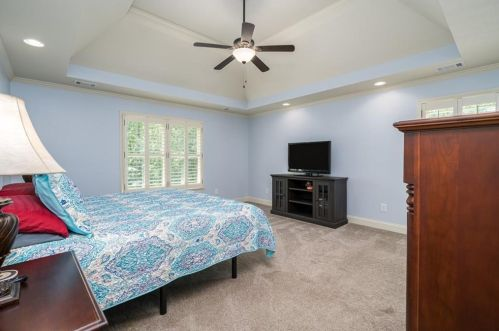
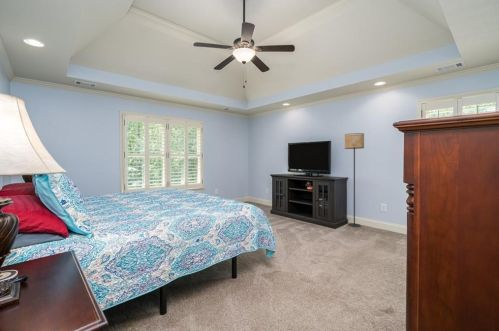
+ floor lamp [344,132,365,228]
